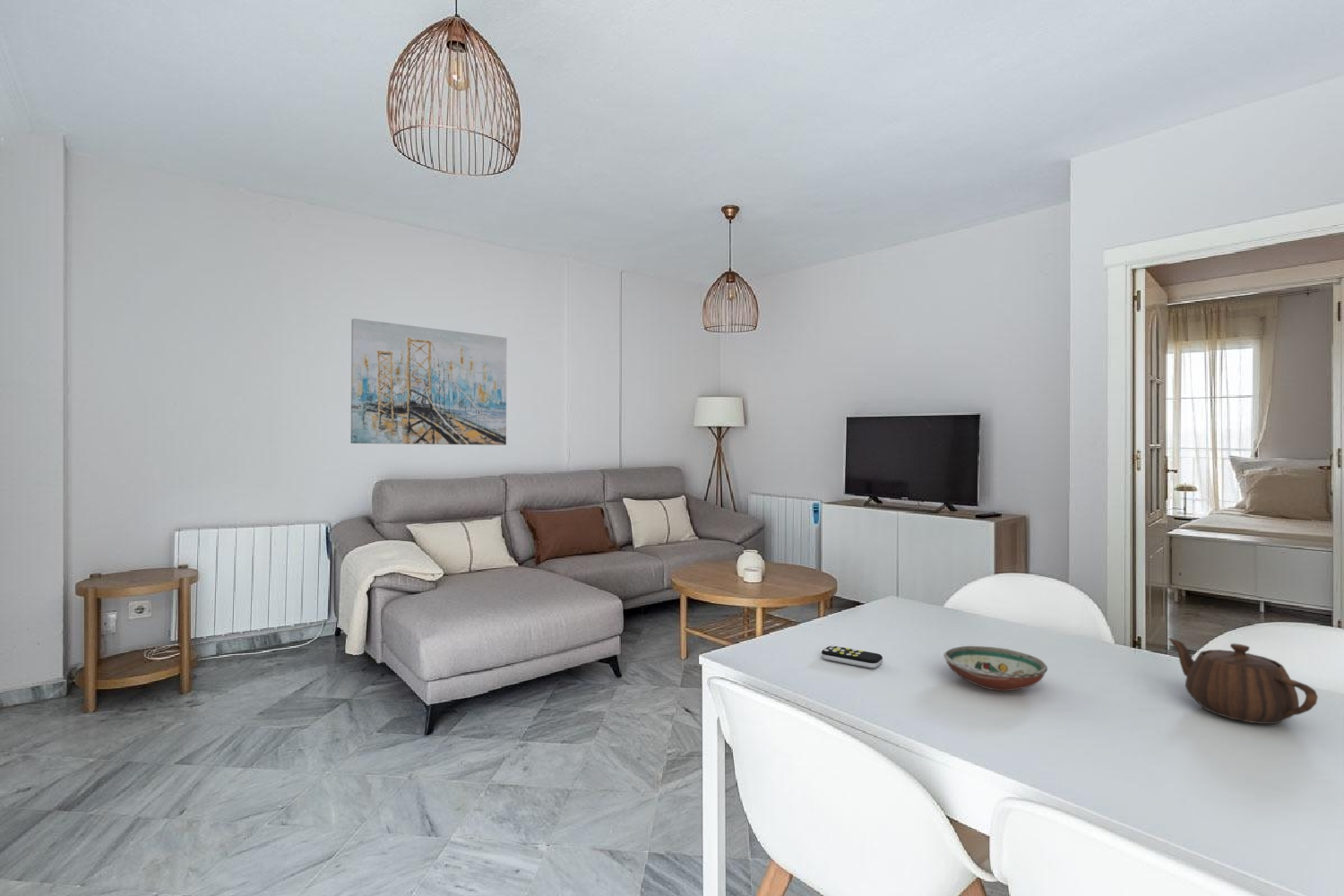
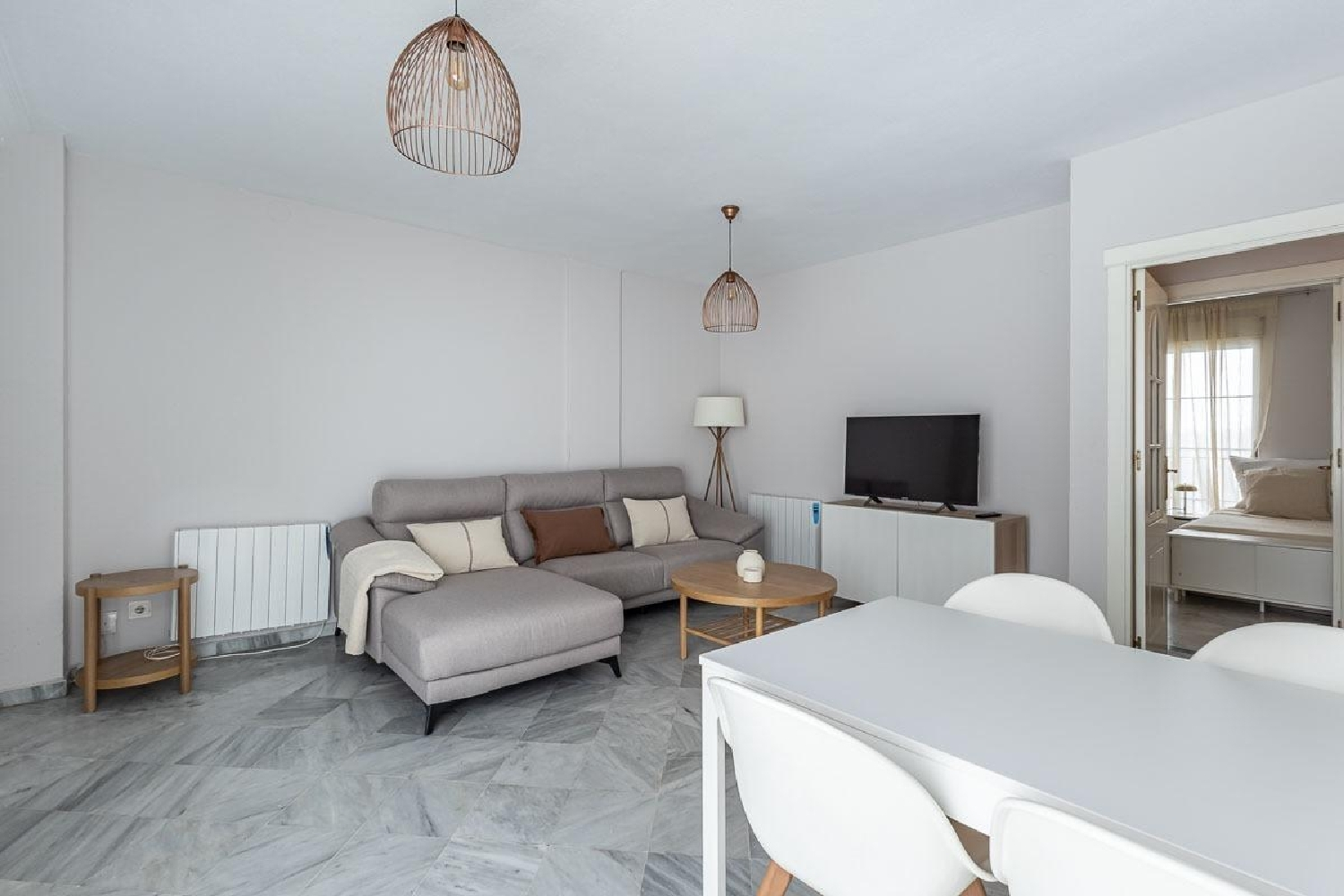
- teapot [1168,638,1319,725]
- wall art [349,318,508,446]
- remote control [821,644,883,669]
- decorative bowl [943,645,1048,692]
